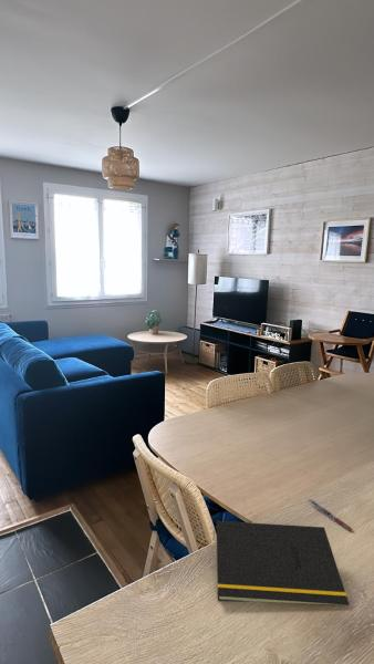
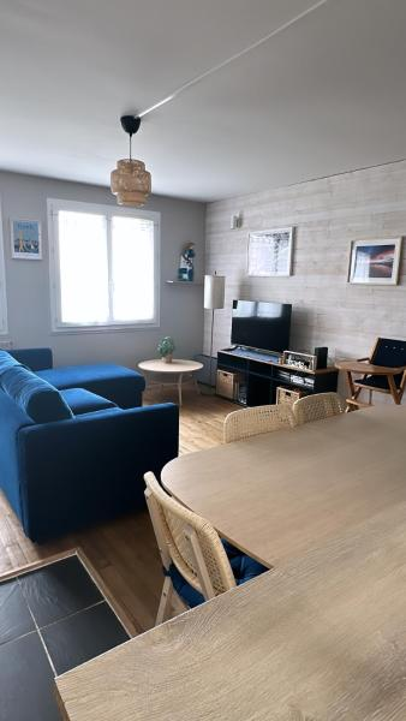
- notepad [211,520,350,606]
- pen [308,498,353,532]
